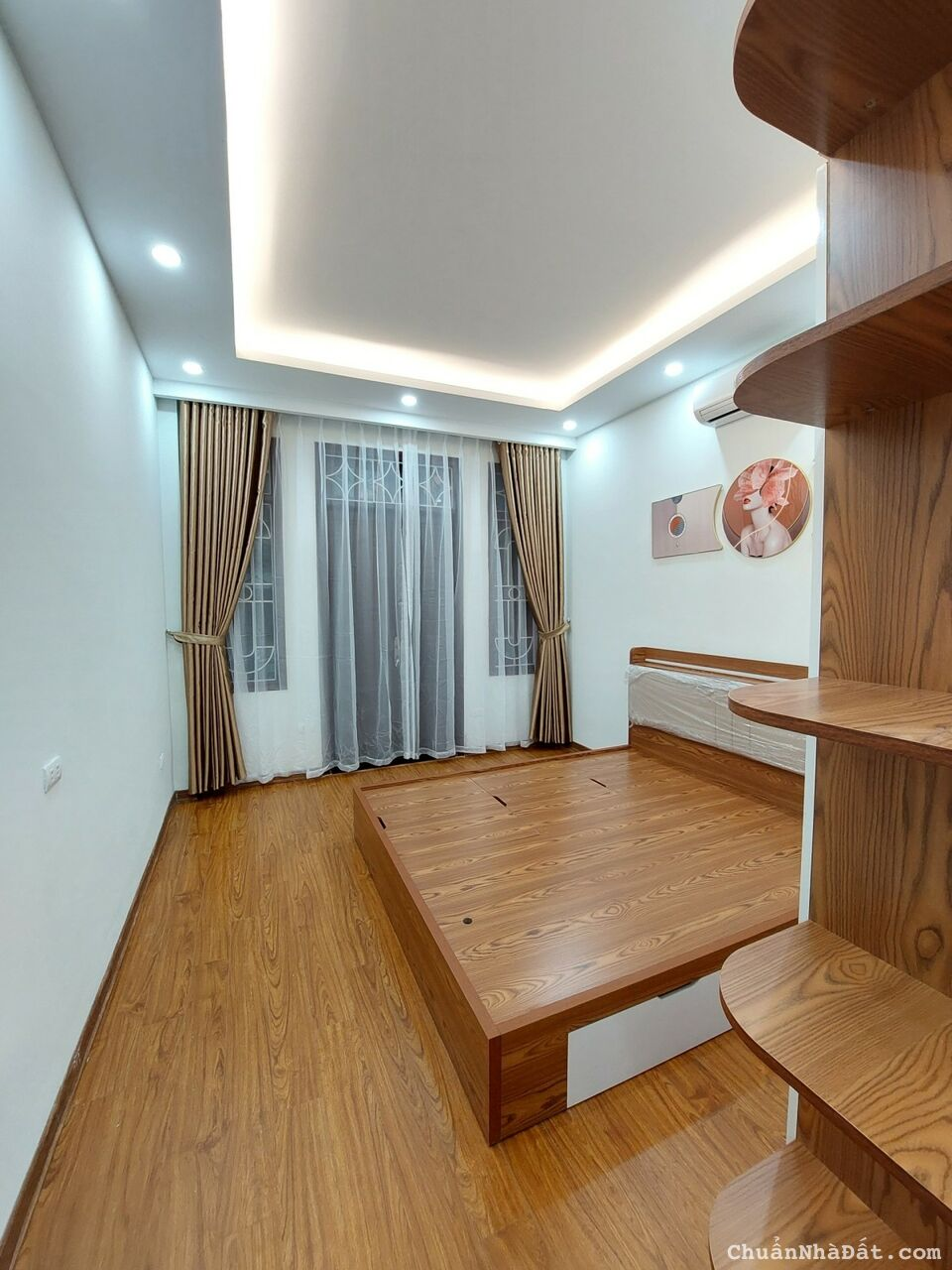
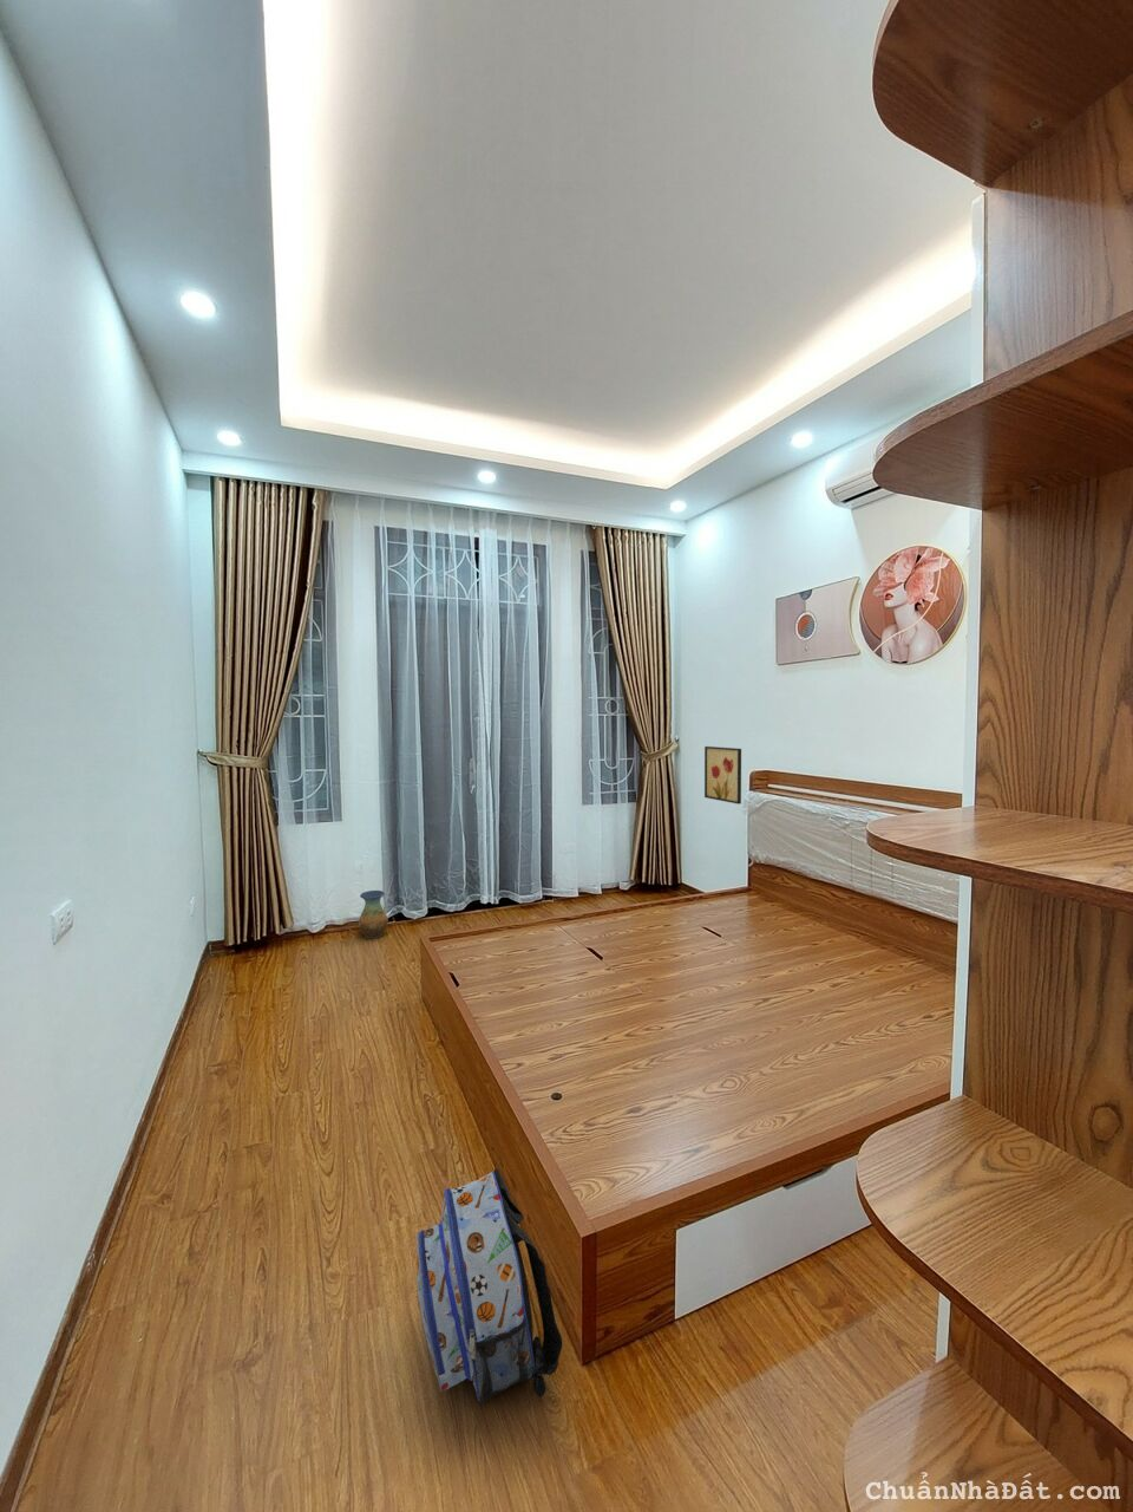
+ wall art [703,745,743,806]
+ backpack [415,1167,563,1404]
+ vase [357,889,389,939]
